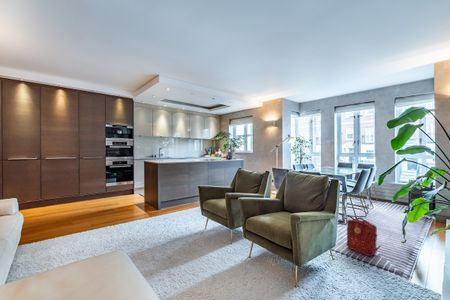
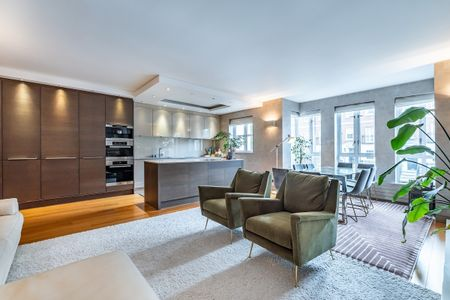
- backpack [346,216,382,257]
